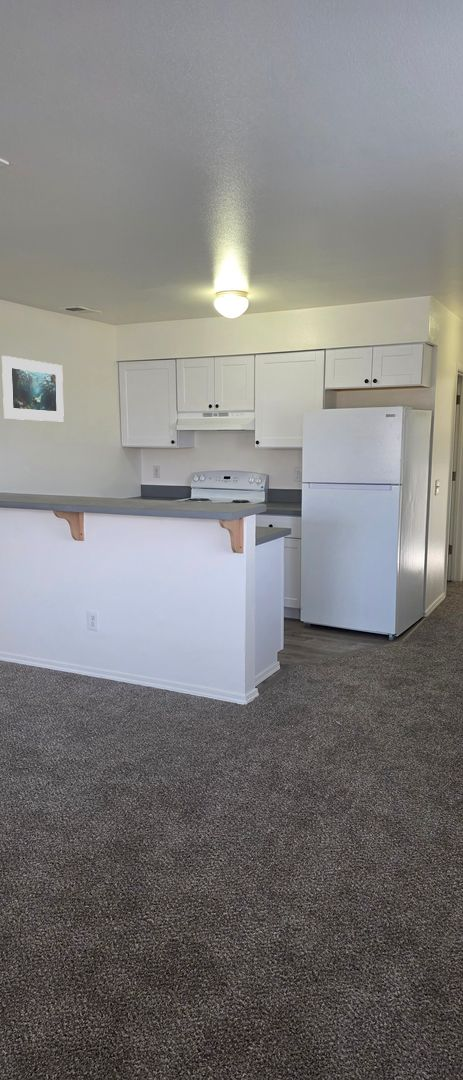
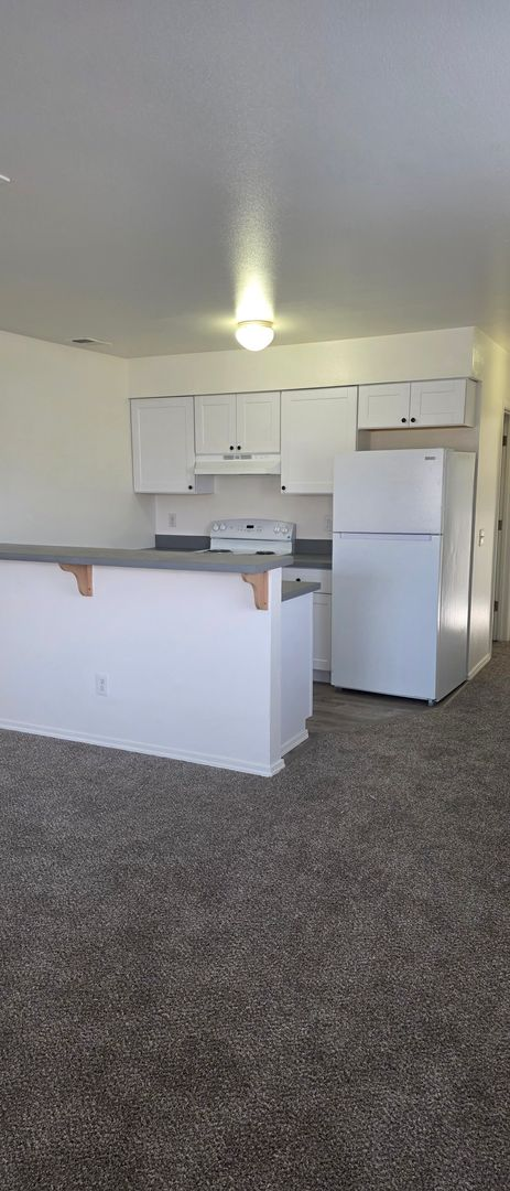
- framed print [1,355,65,422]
